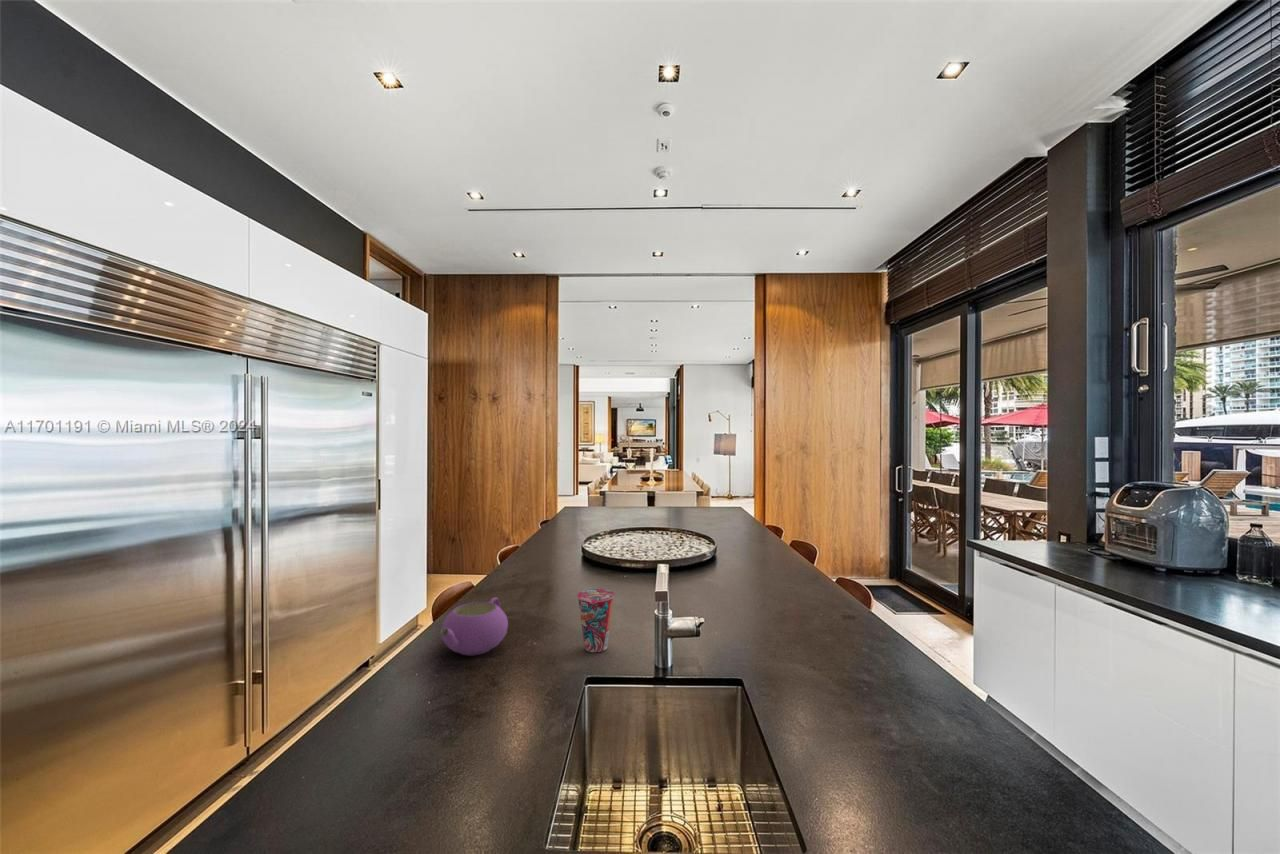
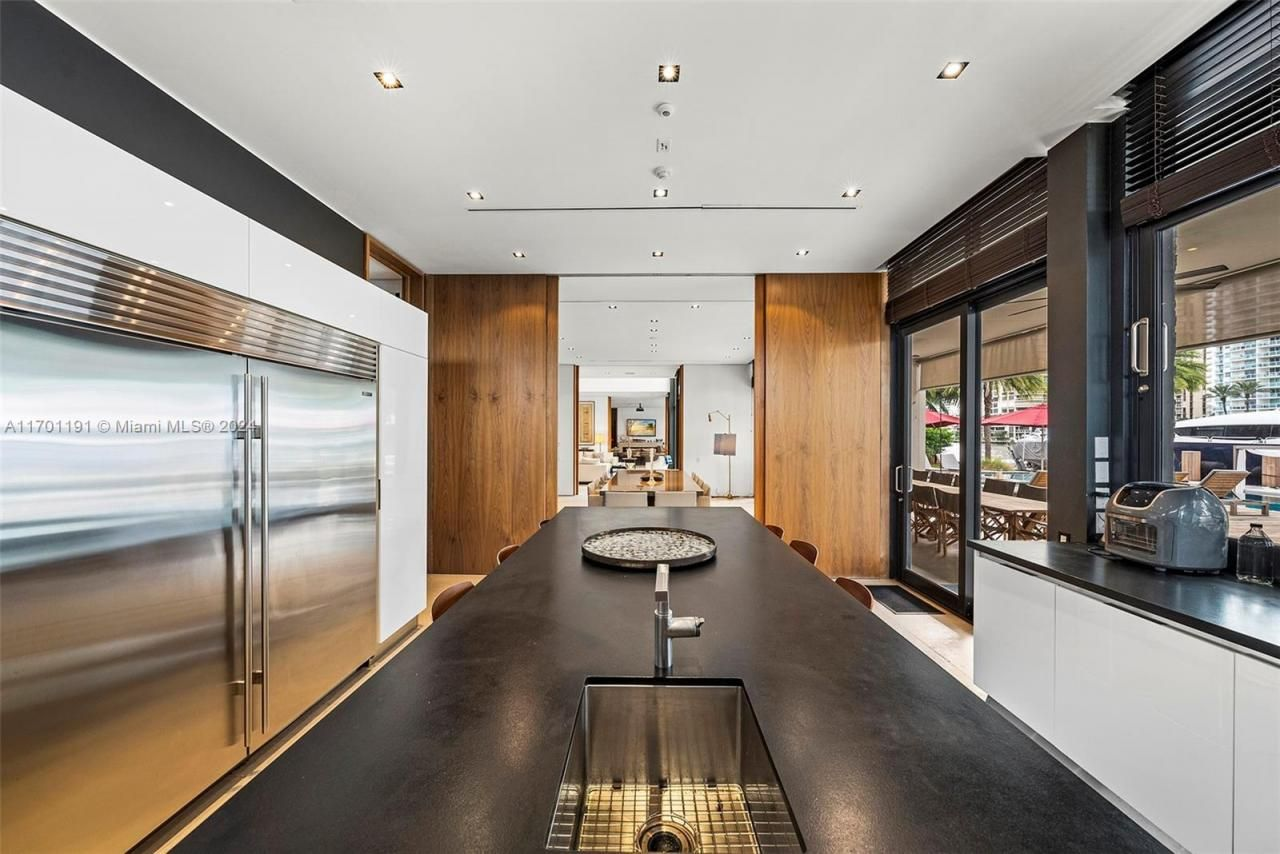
- teapot [439,596,509,657]
- cup [576,588,616,653]
